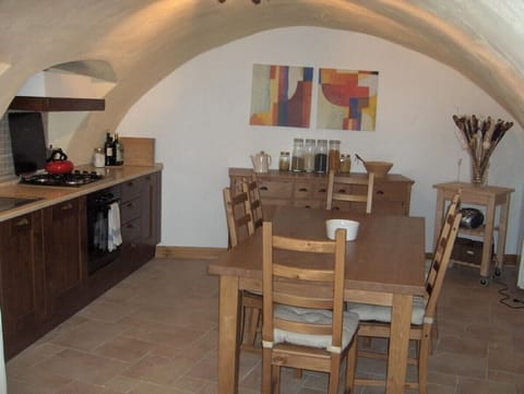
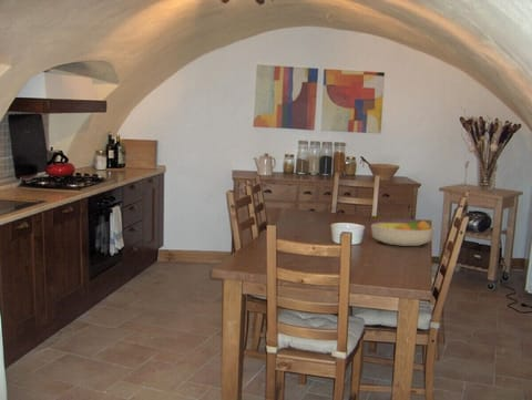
+ fruit bowl [370,219,436,247]
